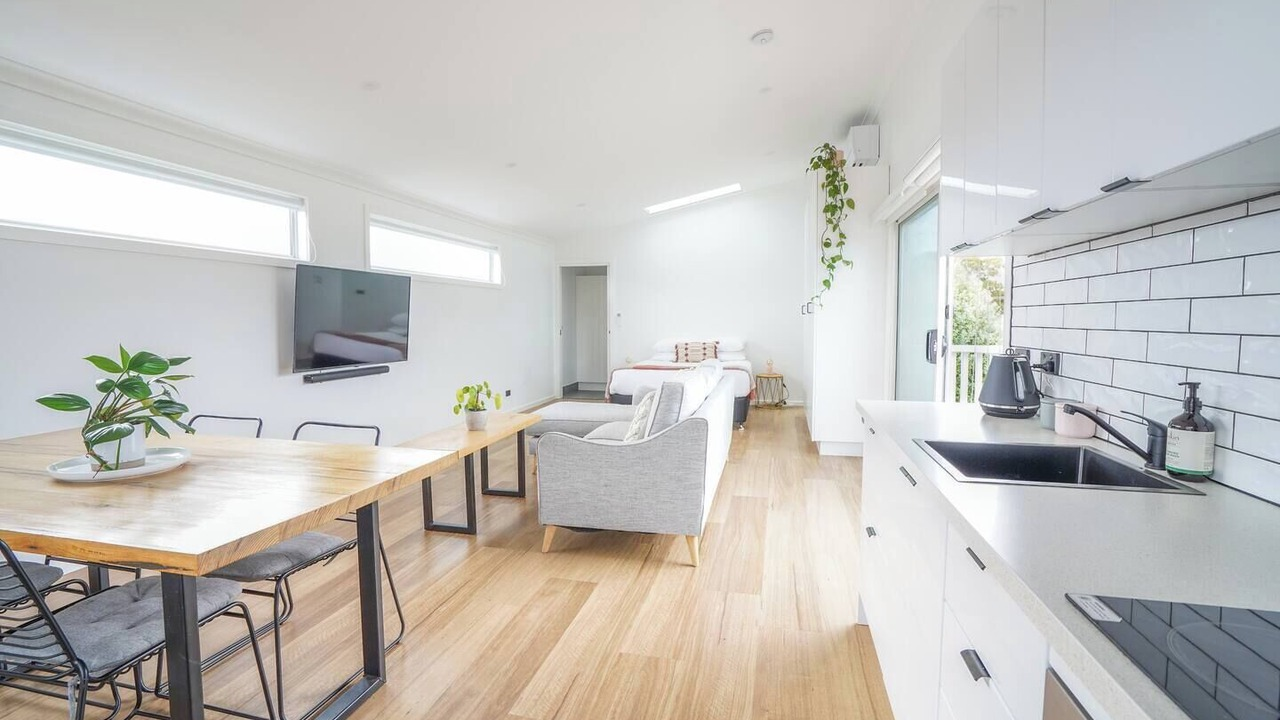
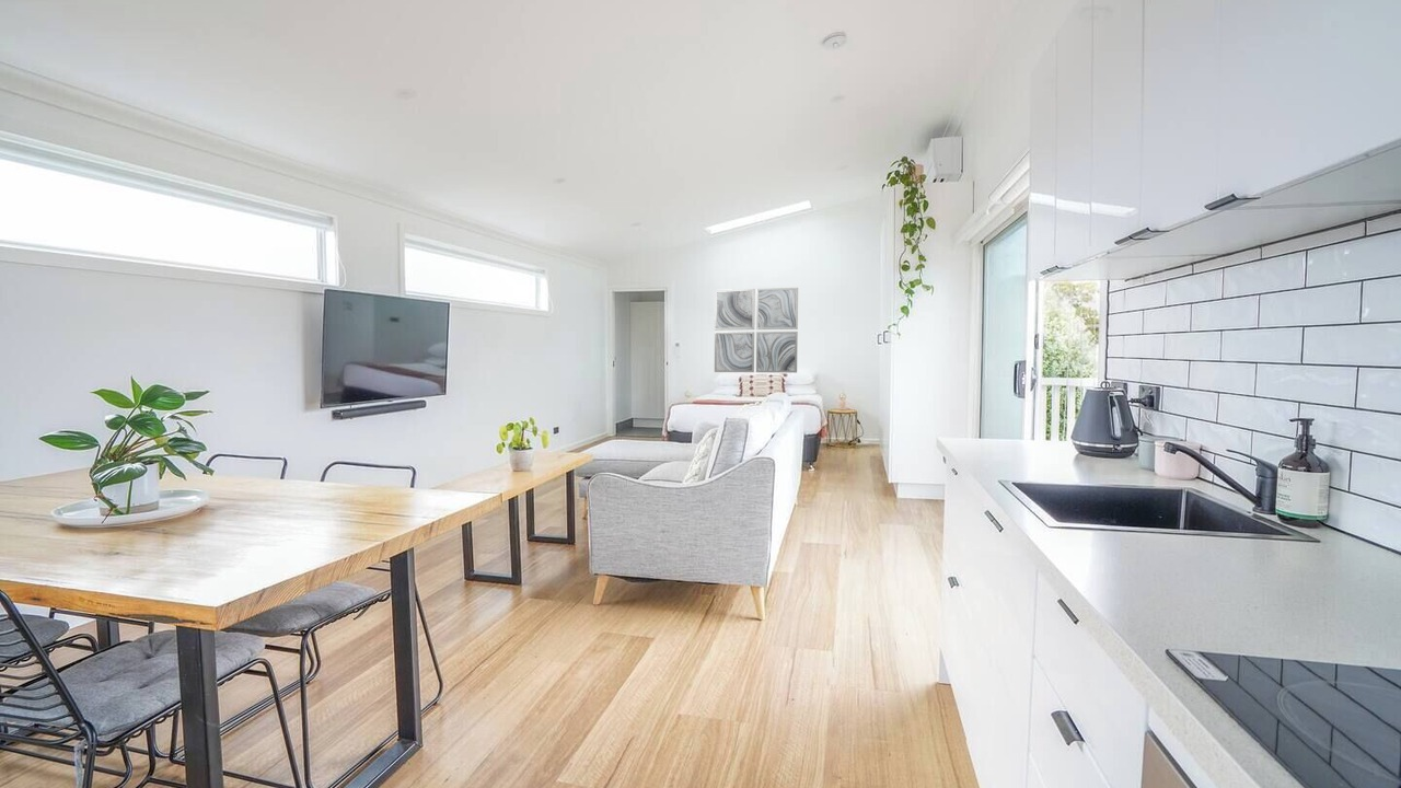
+ wall art [714,287,799,374]
